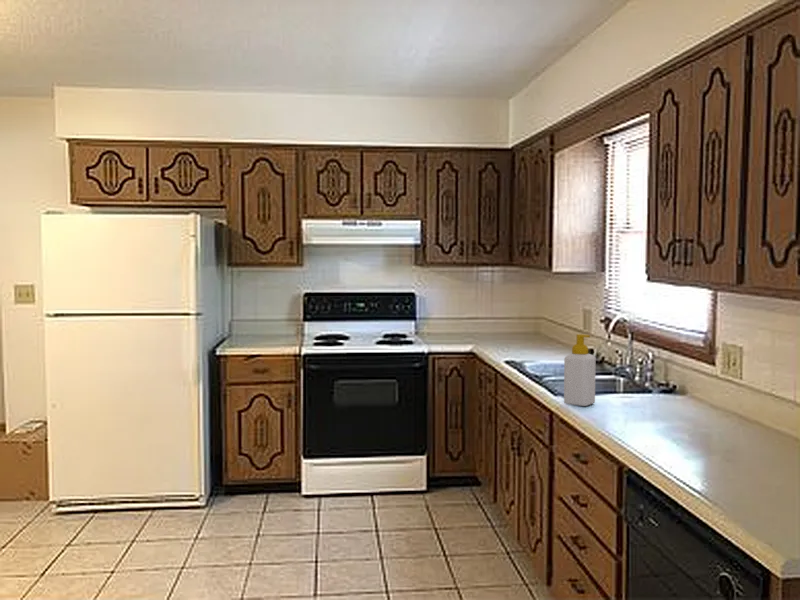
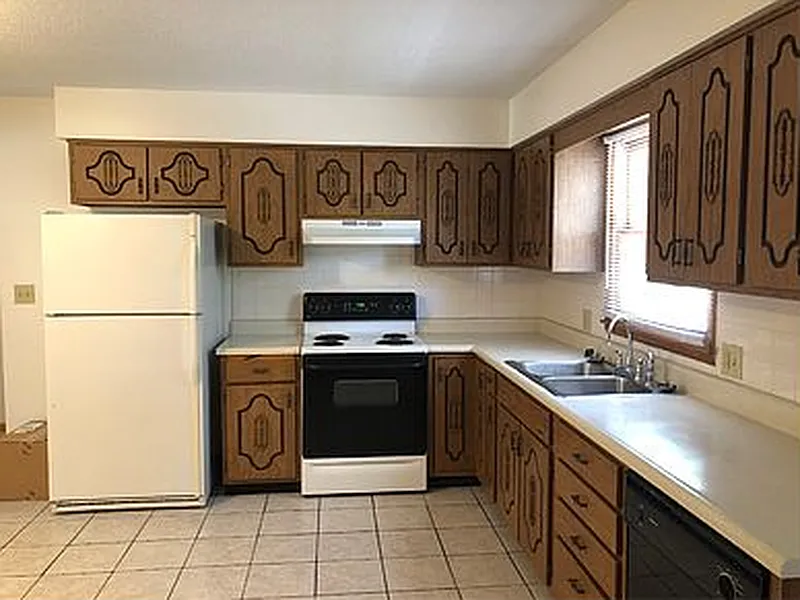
- soap bottle [563,333,597,407]
